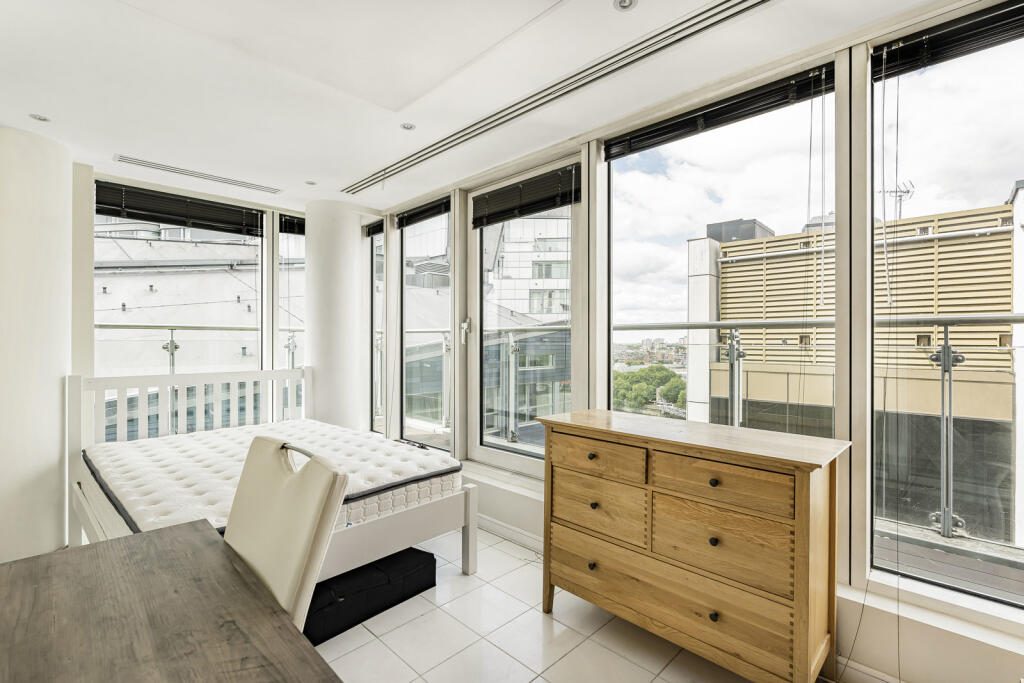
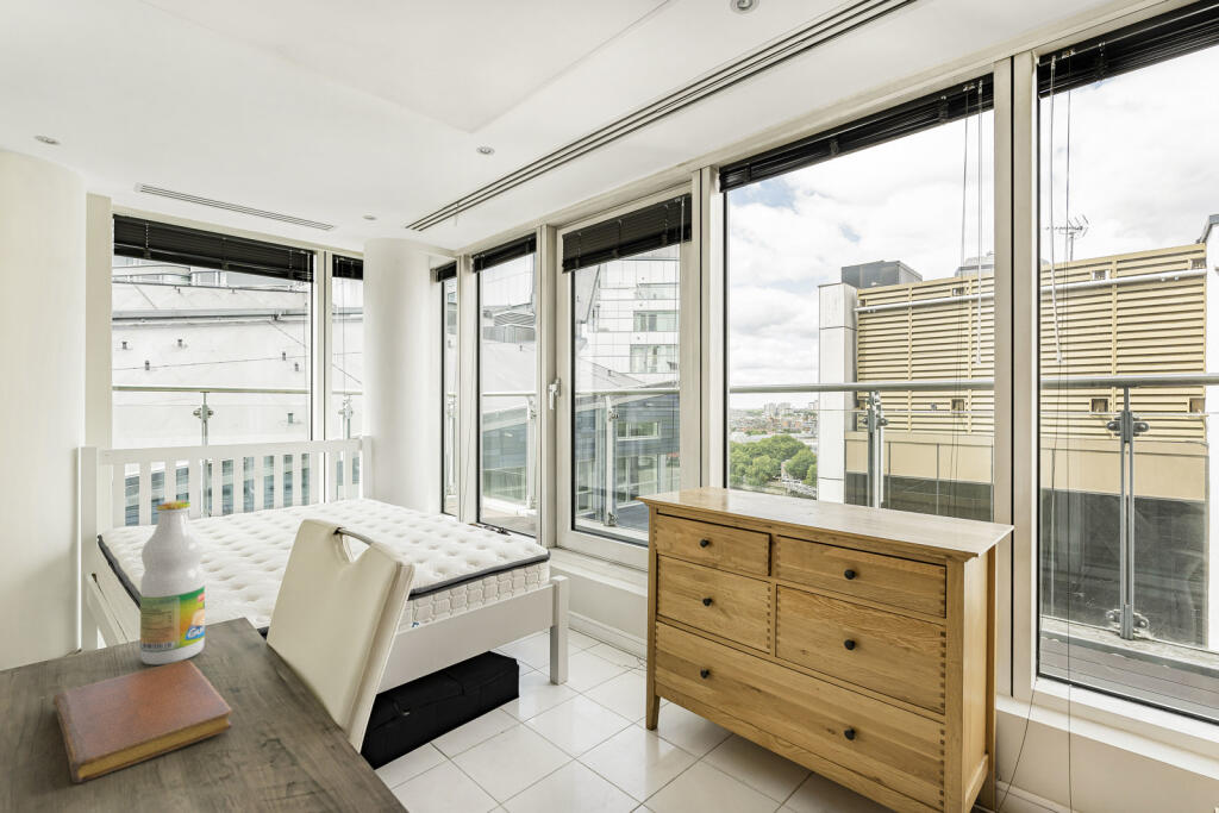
+ notebook [52,658,235,784]
+ bottle [139,499,206,665]
